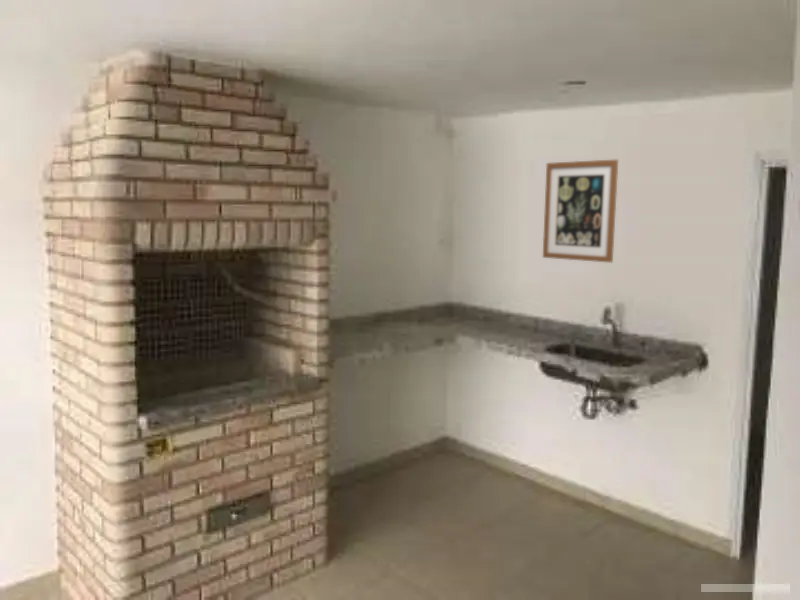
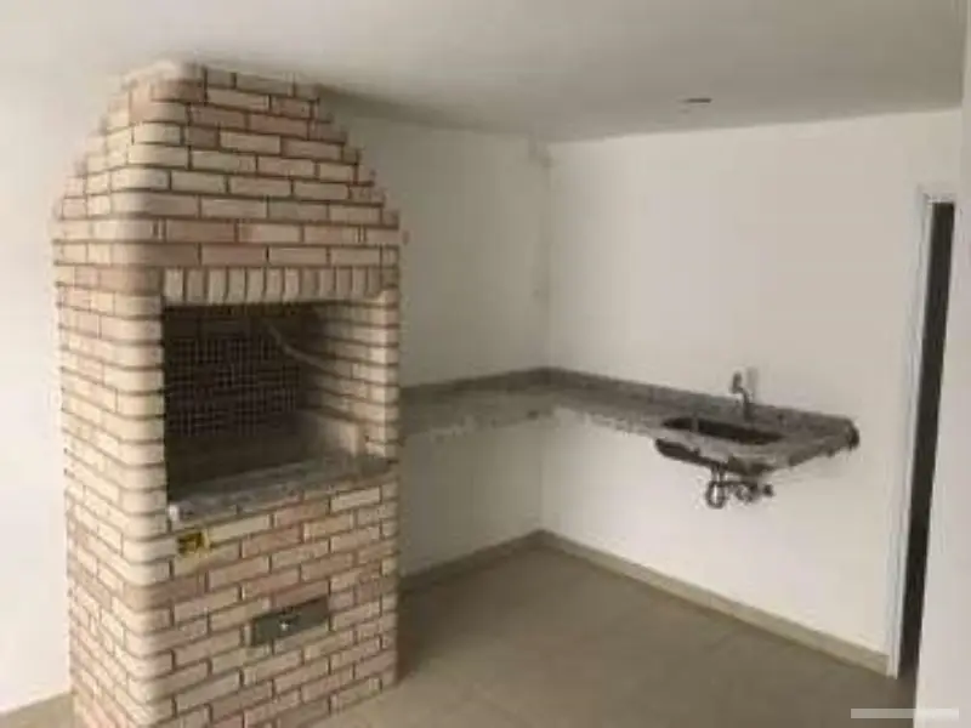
- wall art [542,158,619,264]
